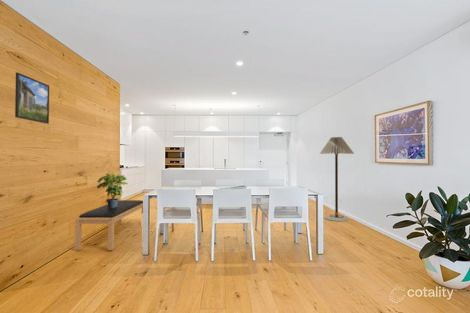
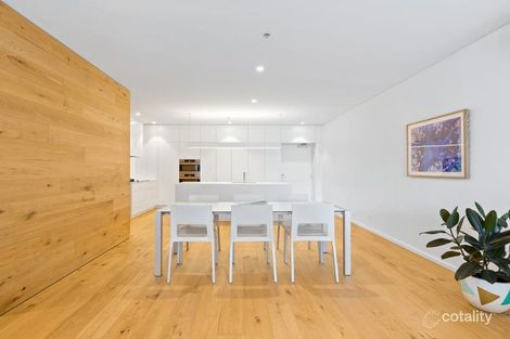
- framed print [14,71,50,125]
- floor lamp [319,136,355,222]
- bench [74,199,144,251]
- potted plant [96,171,129,208]
